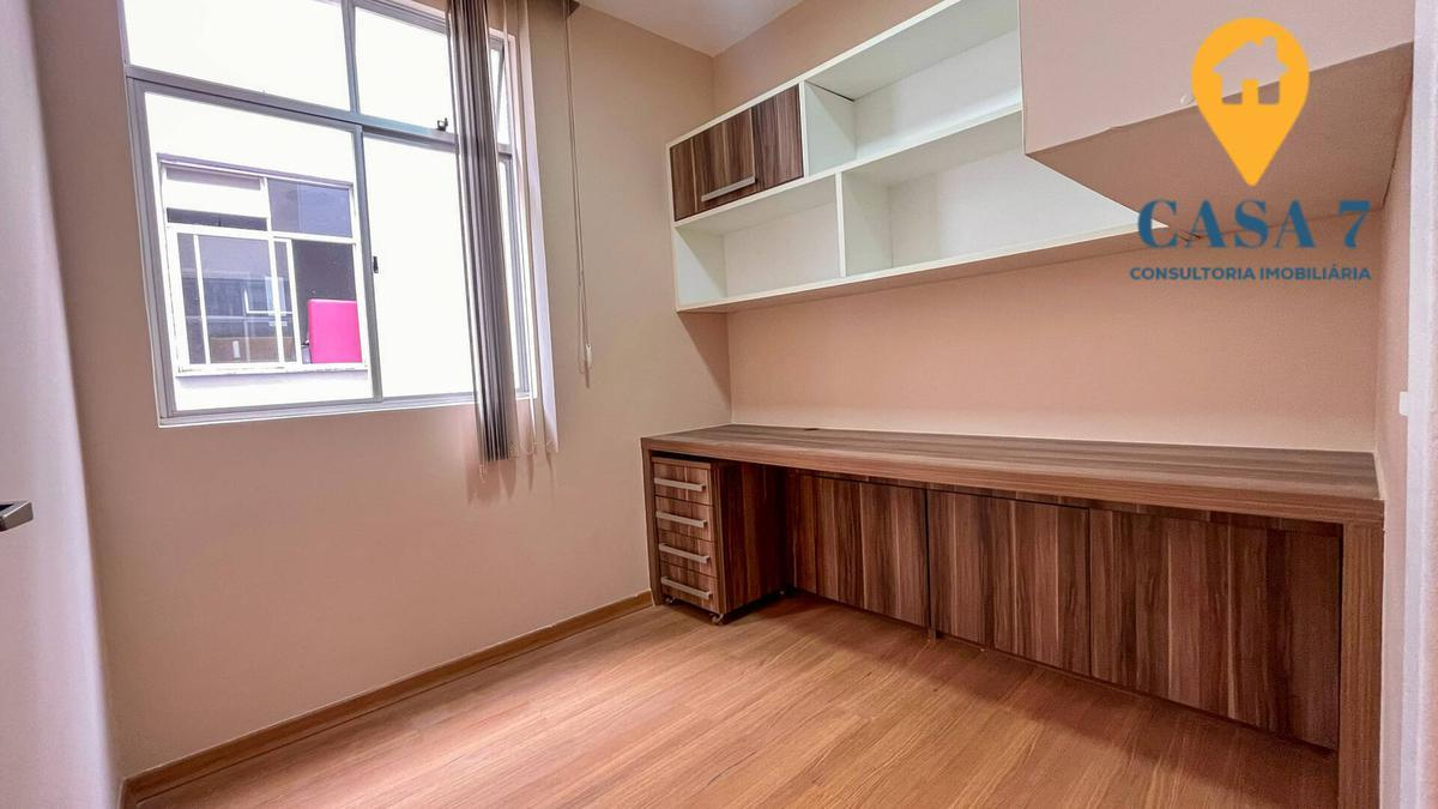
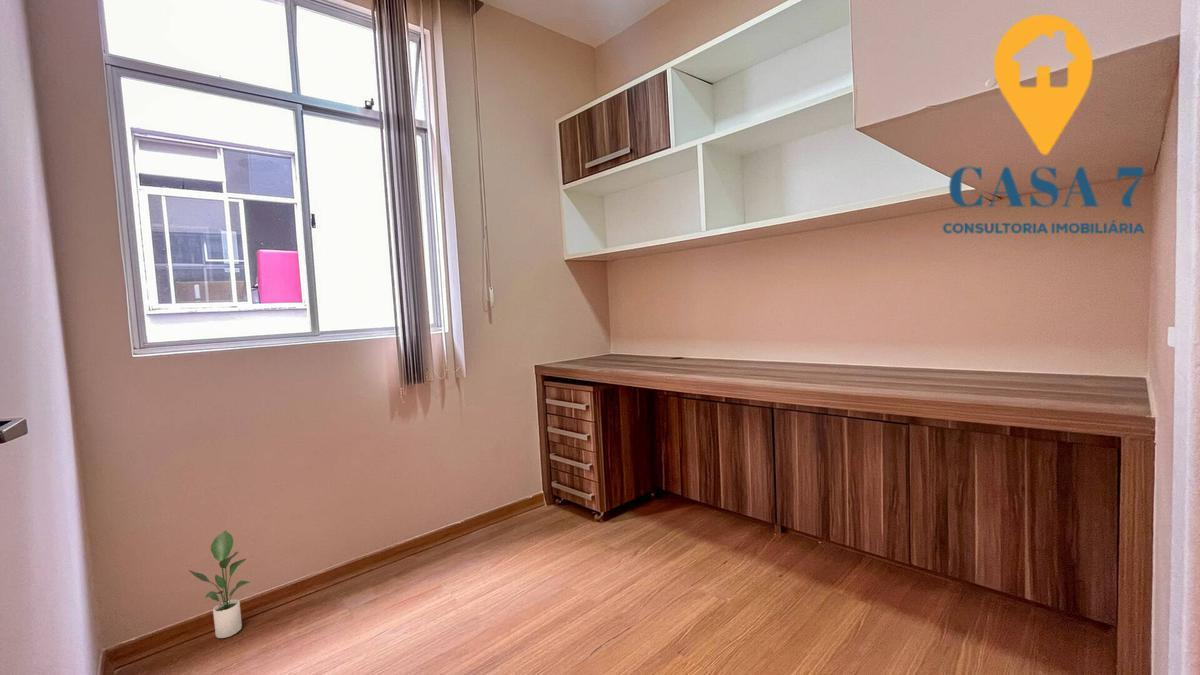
+ potted plant [188,529,251,639]
